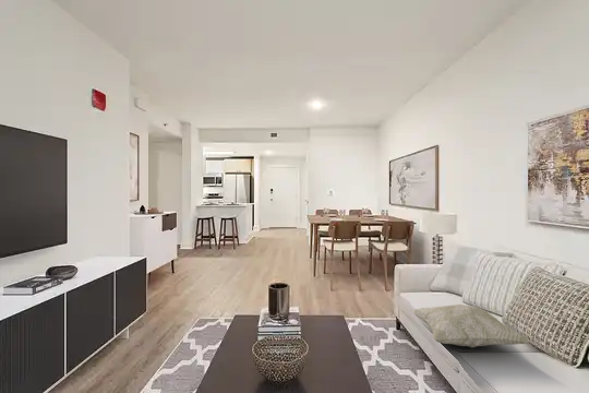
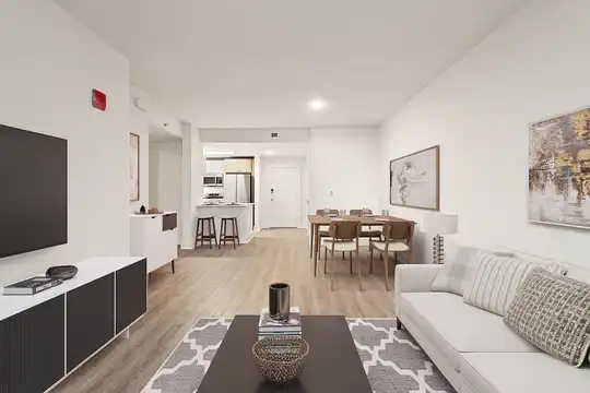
- decorative pillow [411,303,530,349]
